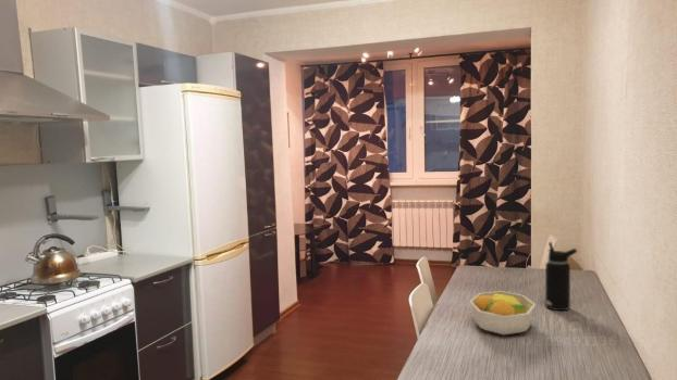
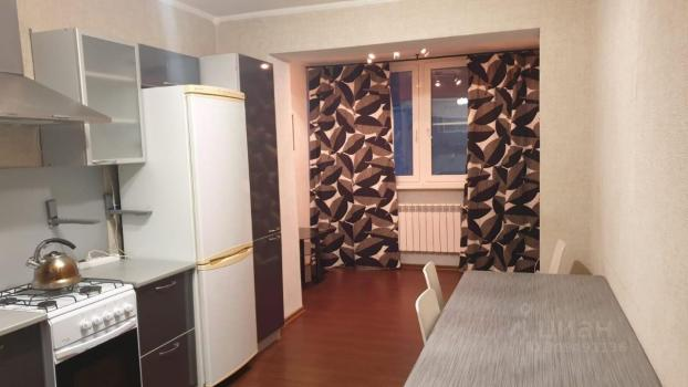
- water bottle [544,241,578,312]
- fruit bowl [469,290,537,337]
